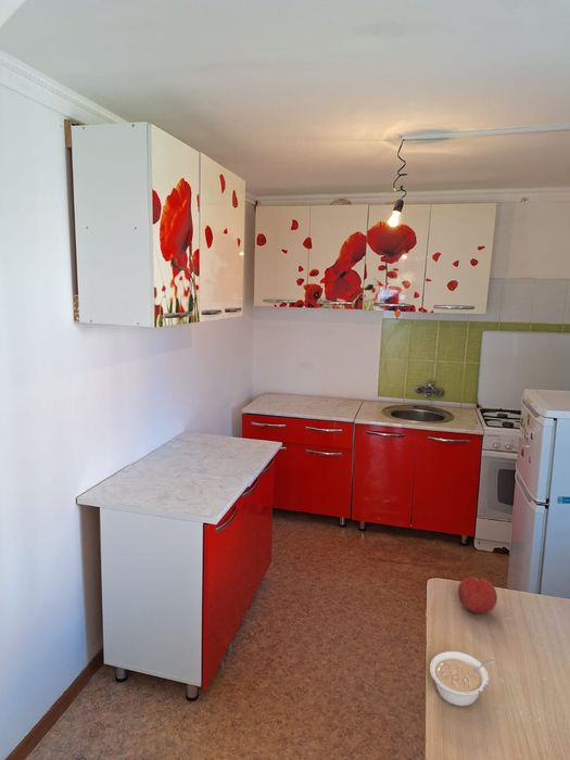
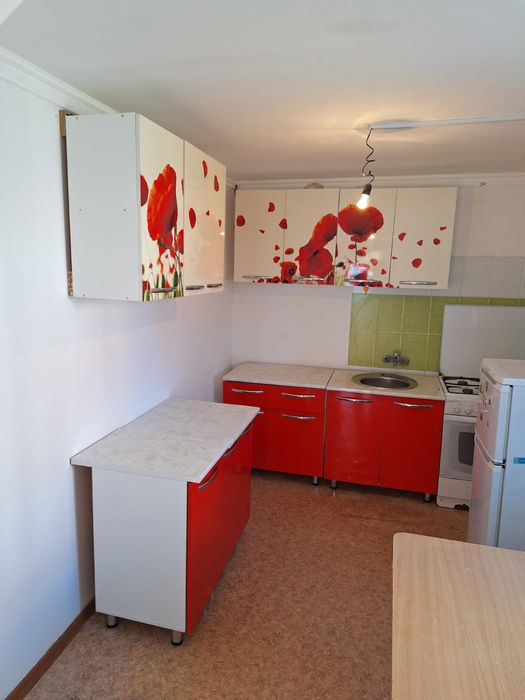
- legume [429,650,495,707]
- fruit [457,574,498,615]
